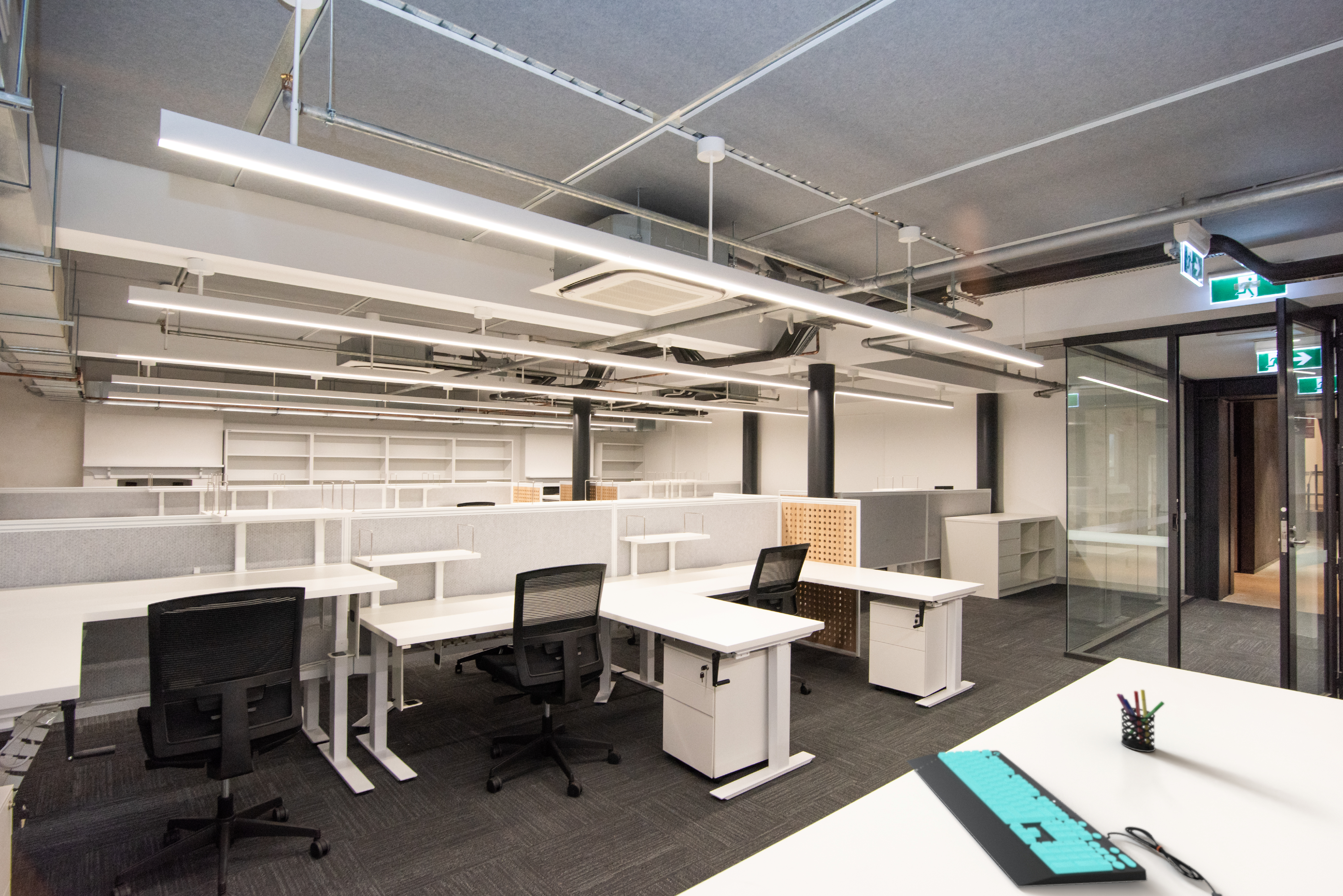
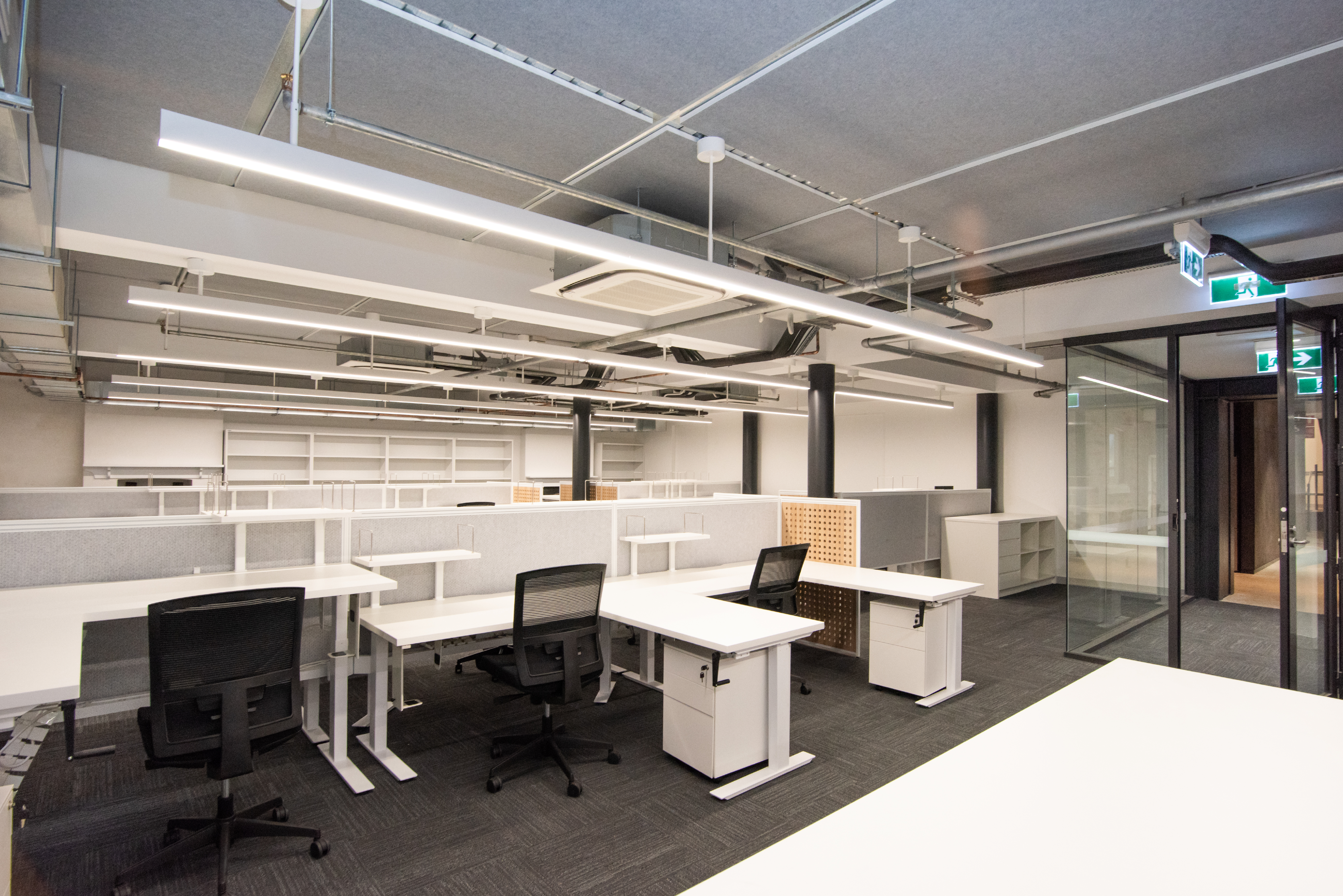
- computer keyboard [906,749,1223,896]
- pen holder [1116,689,1165,752]
